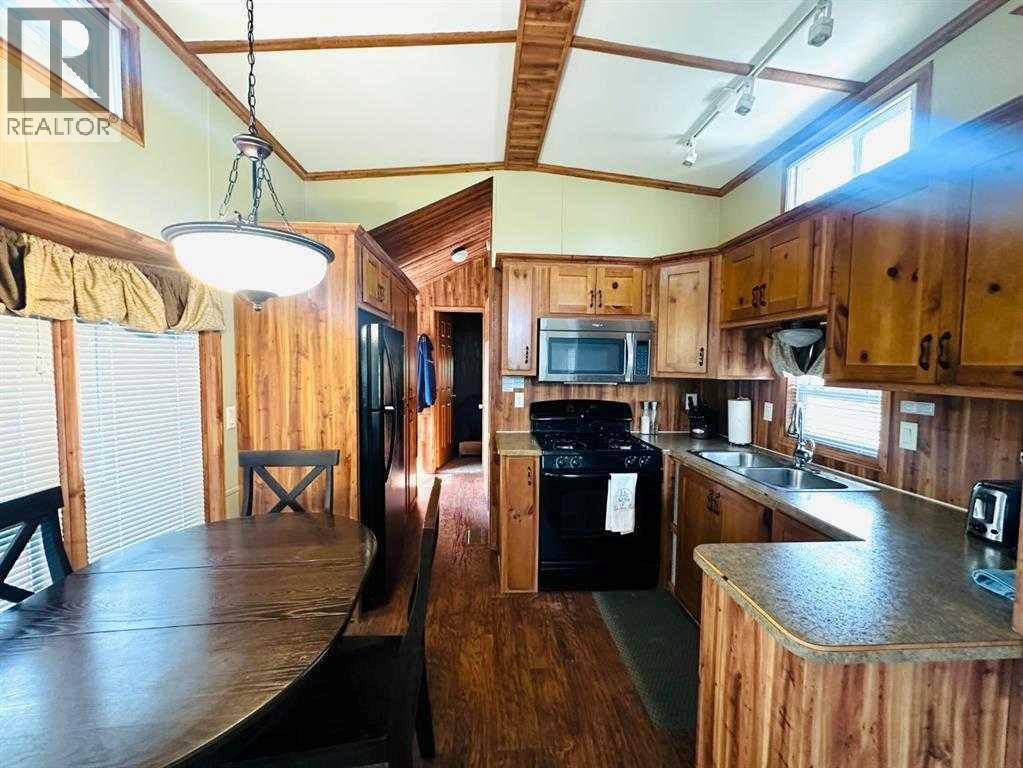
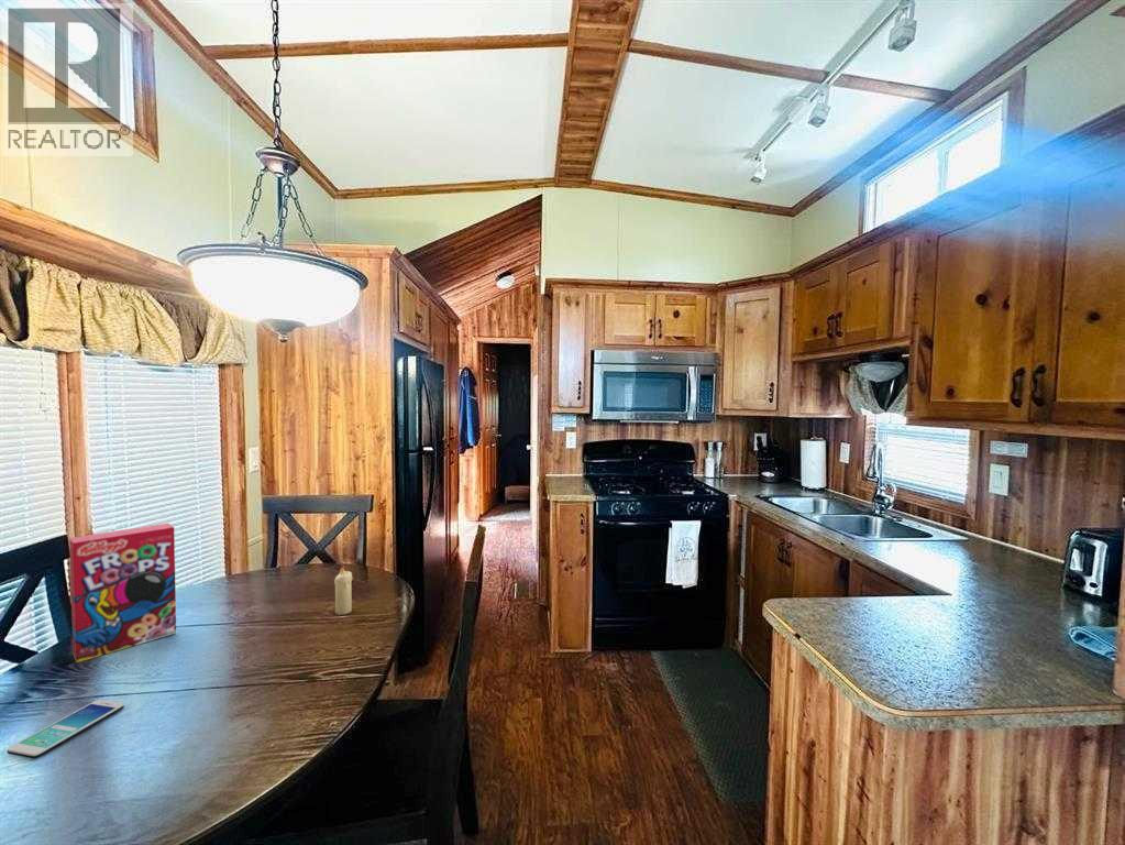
+ cereal box [68,523,177,663]
+ candle [333,564,353,616]
+ smartphone [7,699,125,759]
